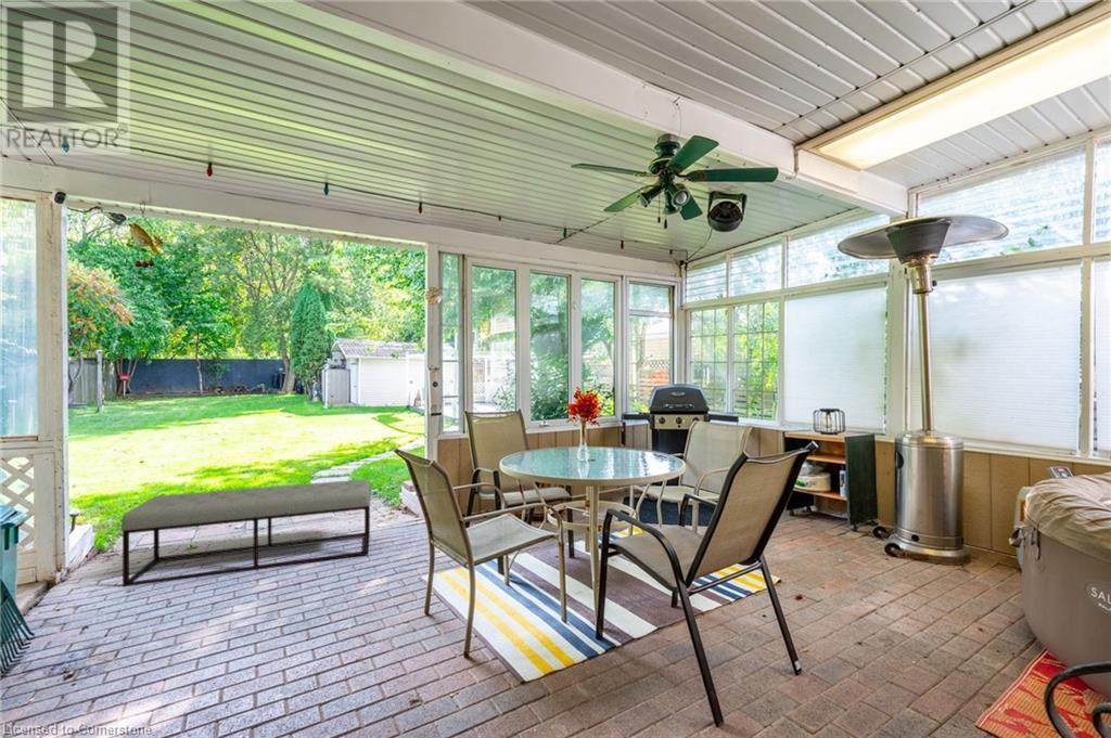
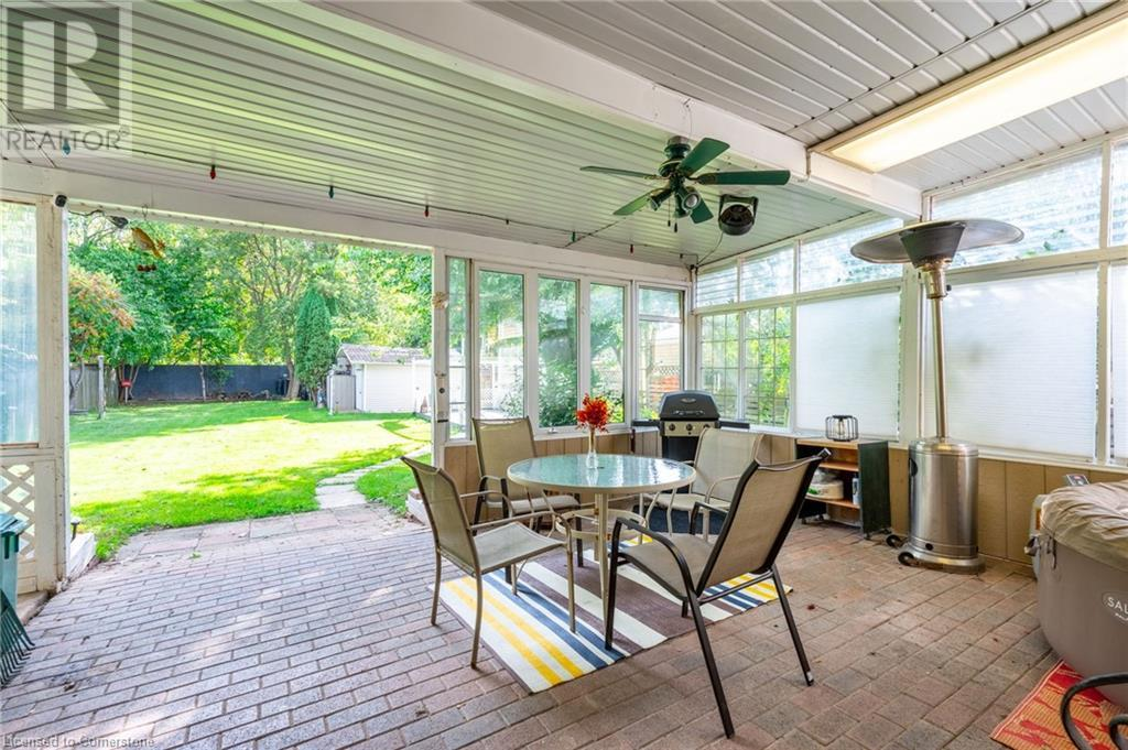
- bench [120,478,372,587]
